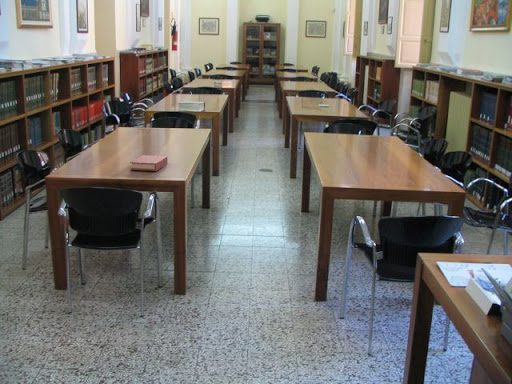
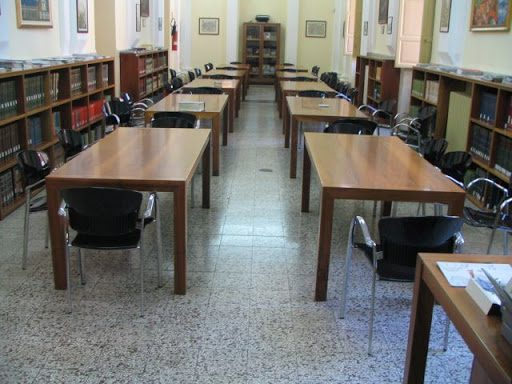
- book [129,154,168,172]
